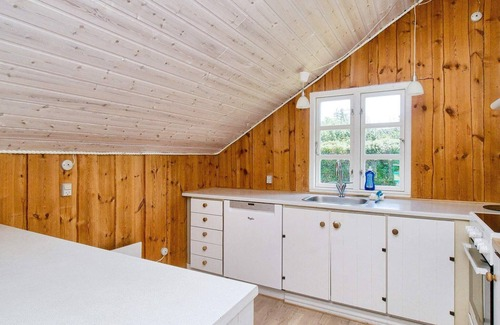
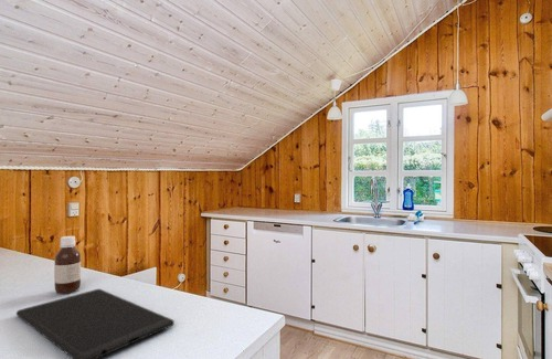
+ cutting board [15,288,176,359]
+ bottle [53,235,82,295]
